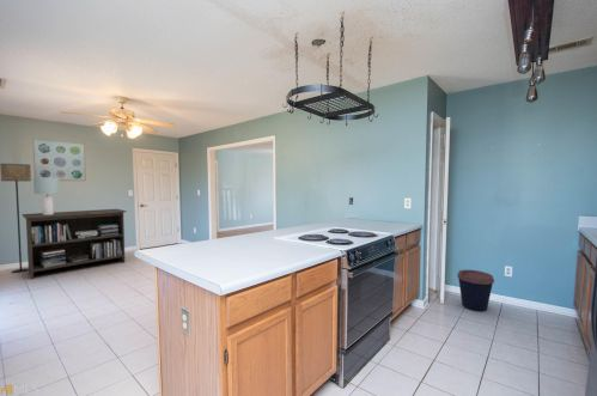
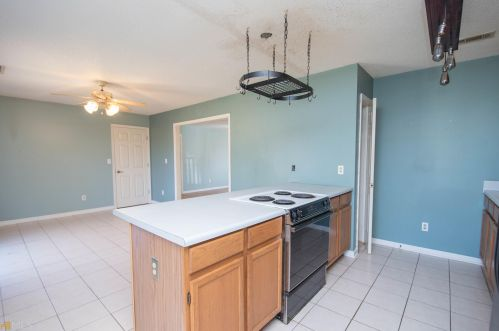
- coffee cup [456,269,495,312]
- storage cabinet [22,208,128,280]
- wall art [31,138,87,182]
- lamp [32,176,61,215]
- floor lamp [0,163,32,274]
